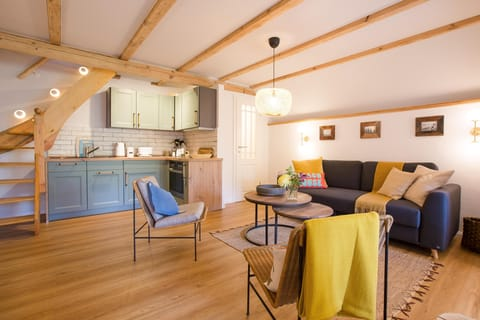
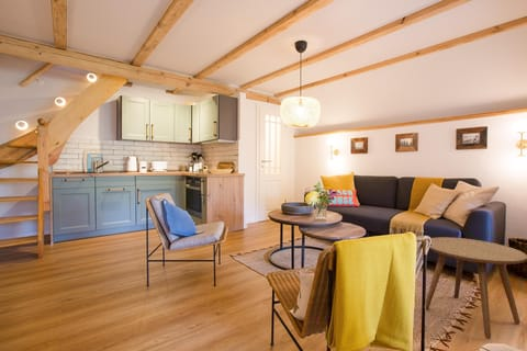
+ side table [425,236,527,340]
